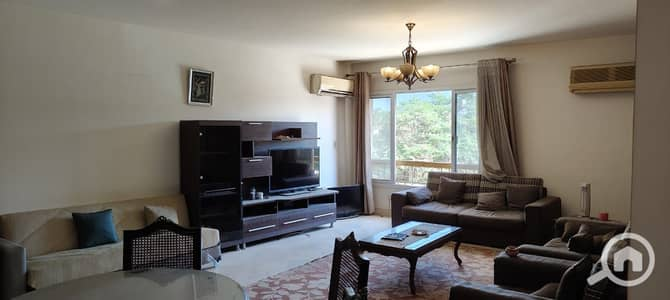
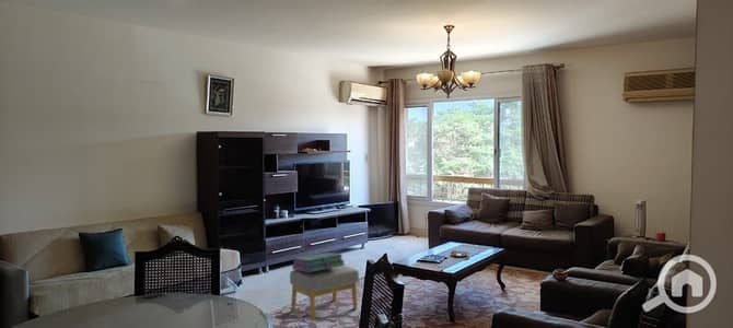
+ footstool [289,265,360,321]
+ stack of books [291,251,346,272]
